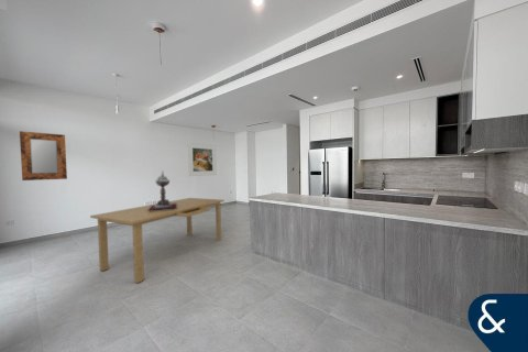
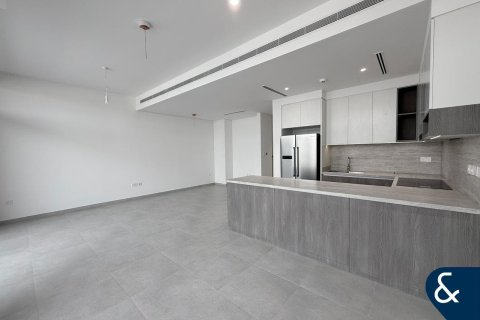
- home mirror [19,130,68,182]
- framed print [187,142,218,177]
- decorative urn [148,169,177,212]
- dining table [89,197,226,284]
